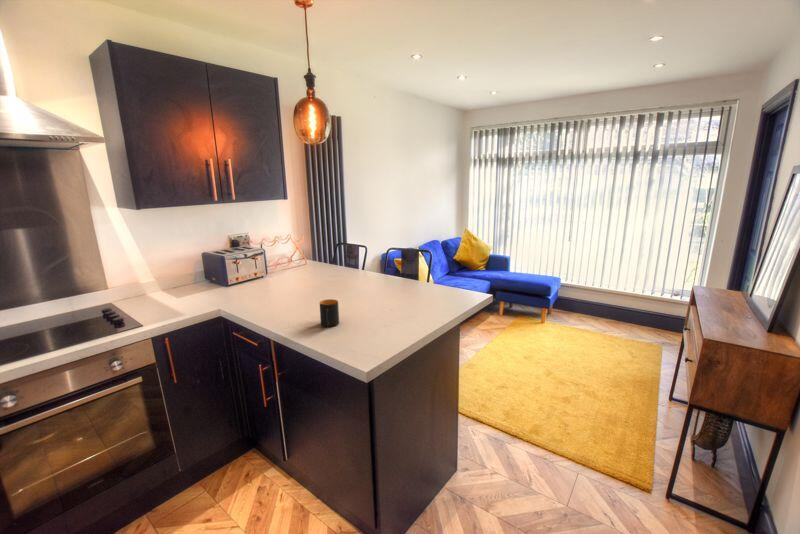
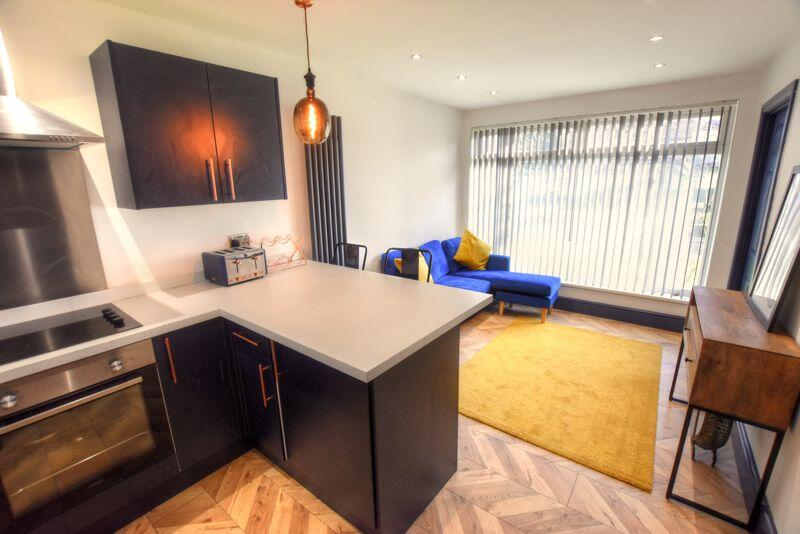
- mug [319,298,340,328]
